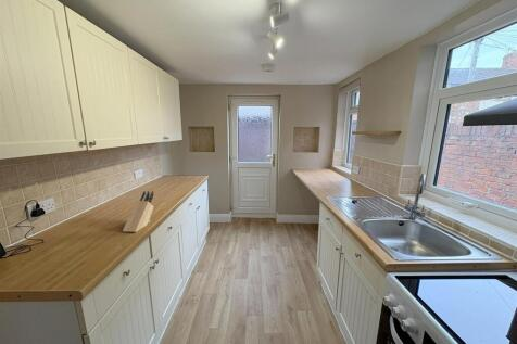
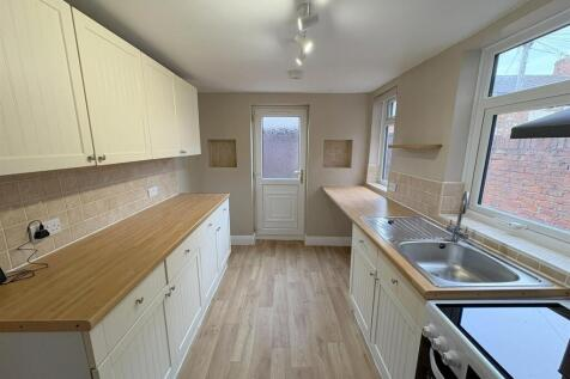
- knife block [122,190,155,233]
